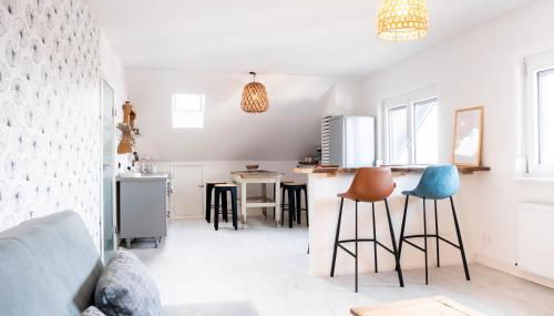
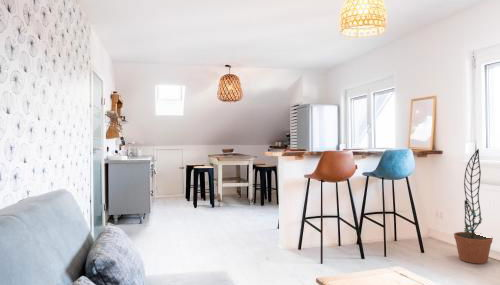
+ decorative plant [453,148,494,265]
